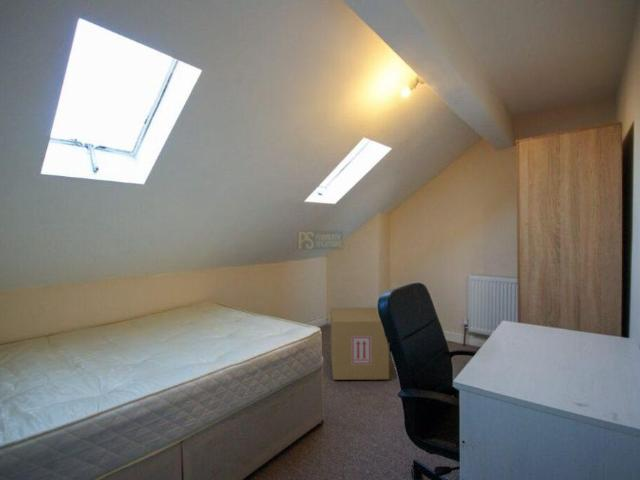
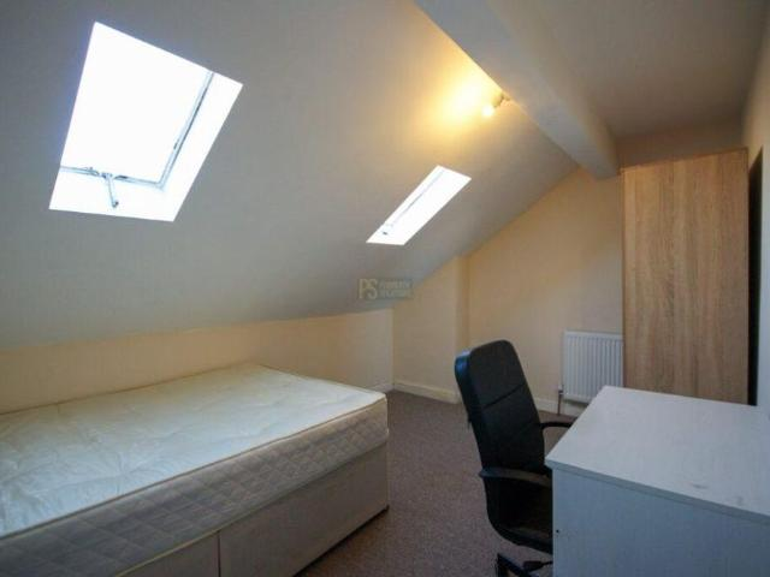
- cardboard box [330,306,390,381]
